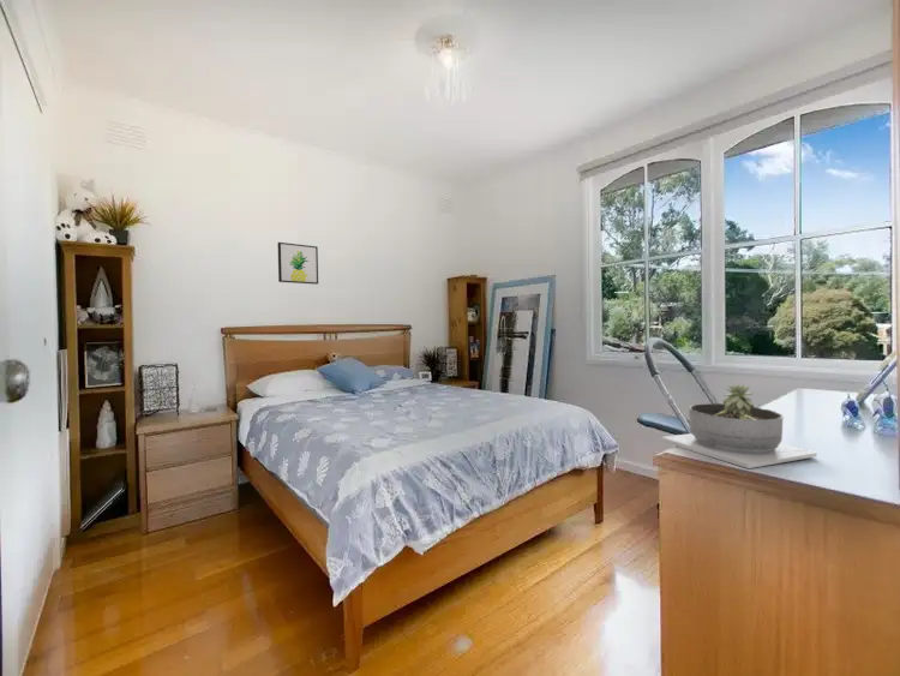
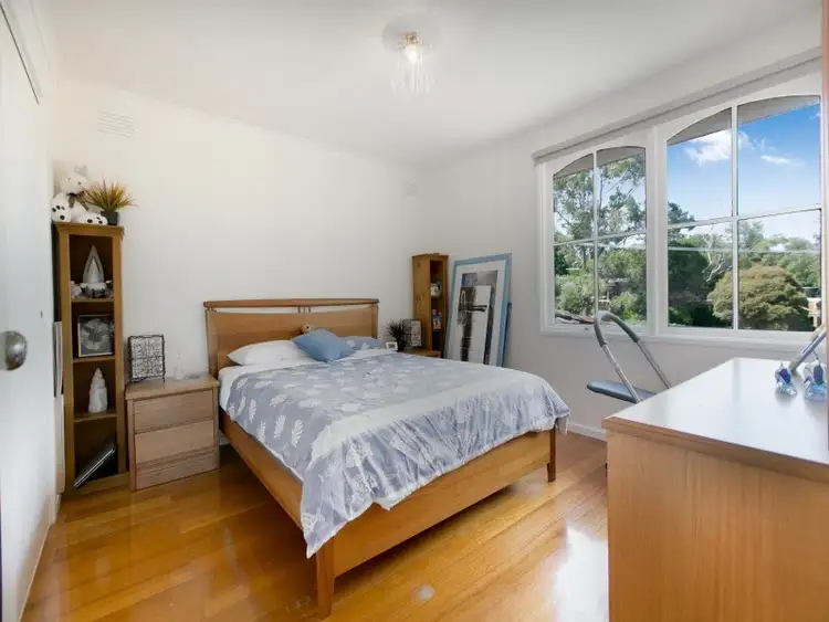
- succulent planter [660,383,818,469]
- wall art [277,241,319,286]
